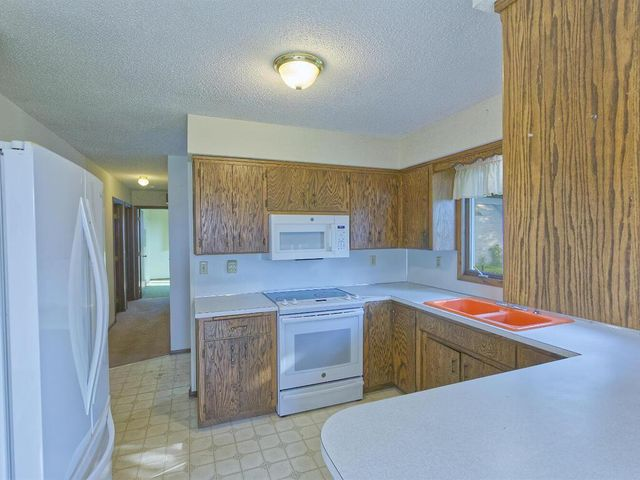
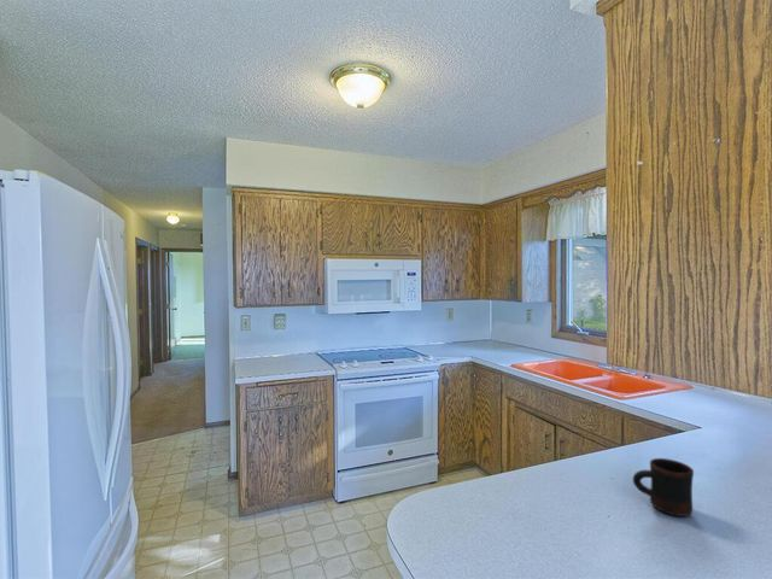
+ mug [632,457,695,517]
